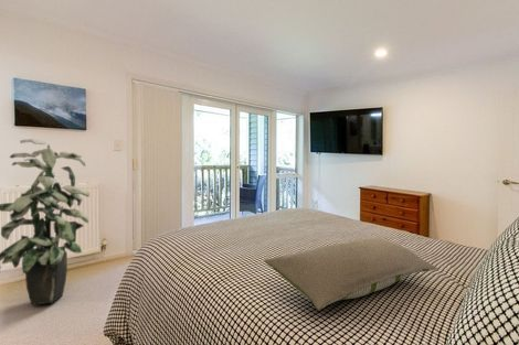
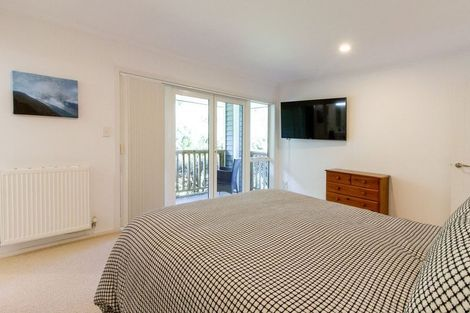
- pillow [263,236,438,311]
- indoor plant [0,138,91,306]
